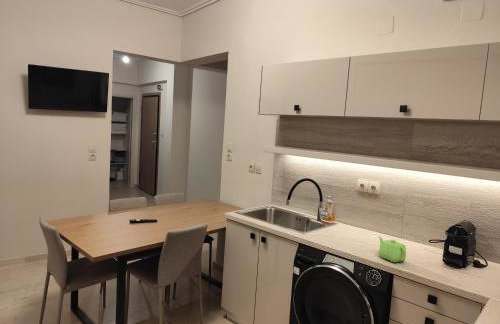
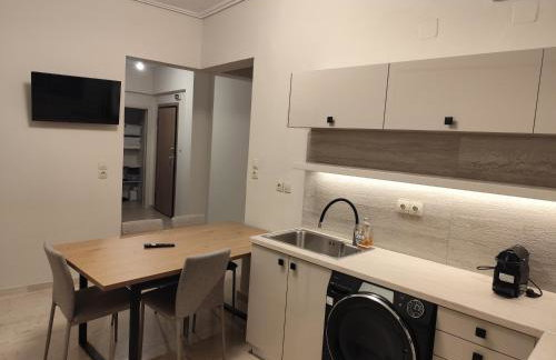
- teapot [377,235,407,263]
